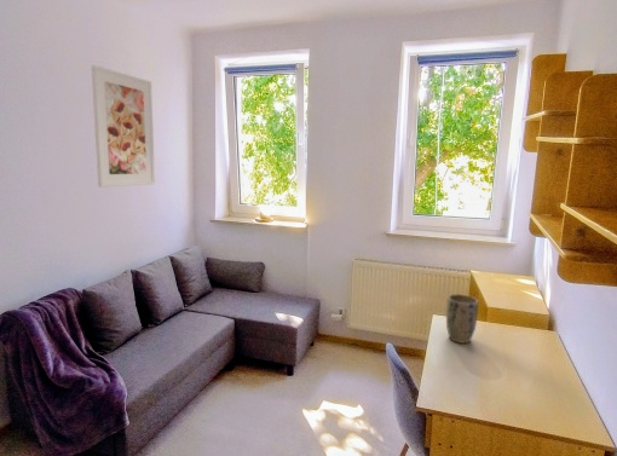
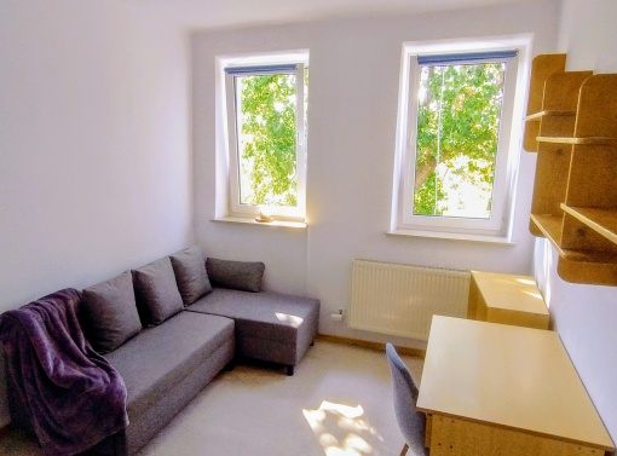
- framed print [91,64,156,189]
- plant pot [445,293,479,345]
